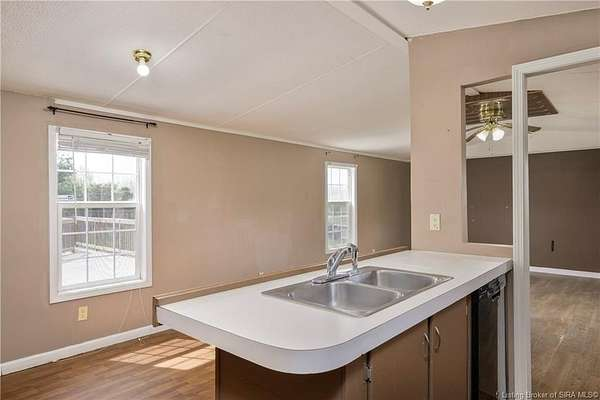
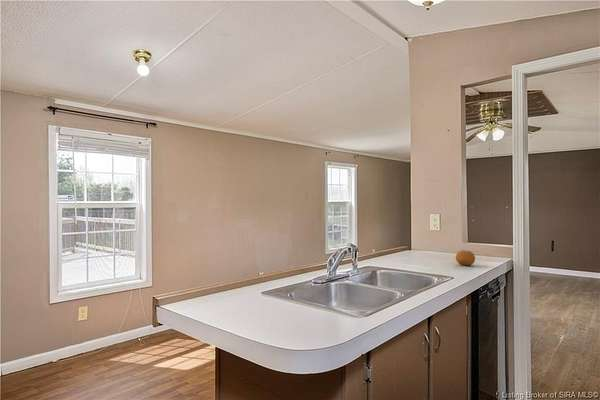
+ fruit [455,250,476,267]
